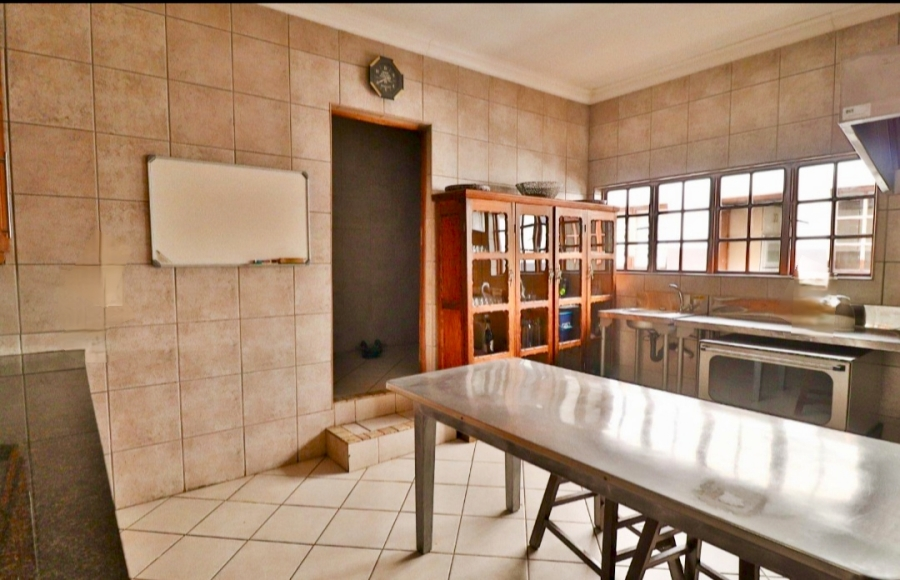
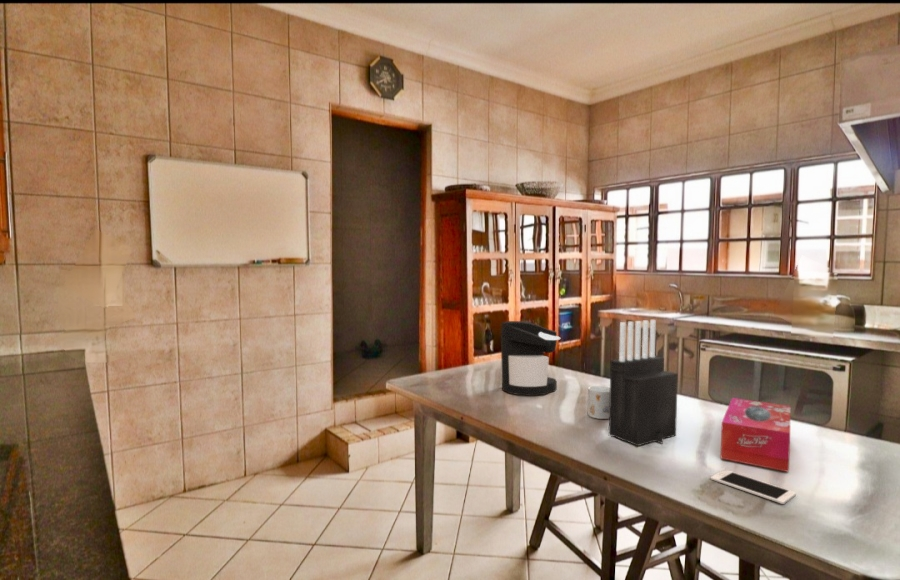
+ knife block [608,319,679,447]
+ coffee maker [500,320,561,396]
+ mug [587,385,610,420]
+ tissue box [720,397,791,473]
+ cell phone [710,469,797,505]
